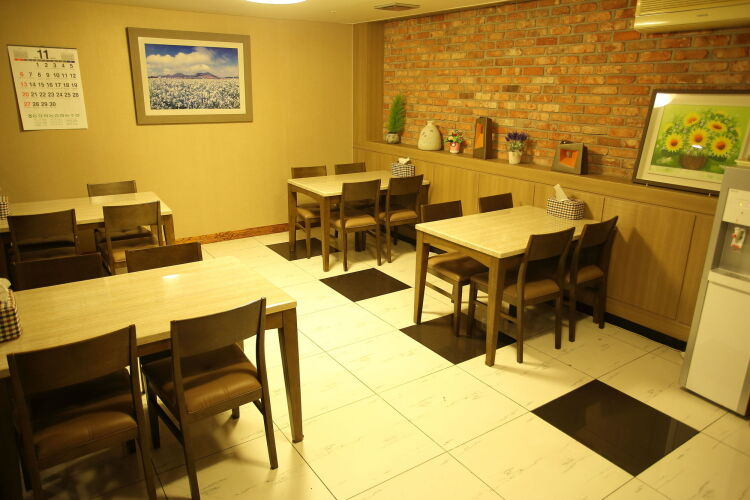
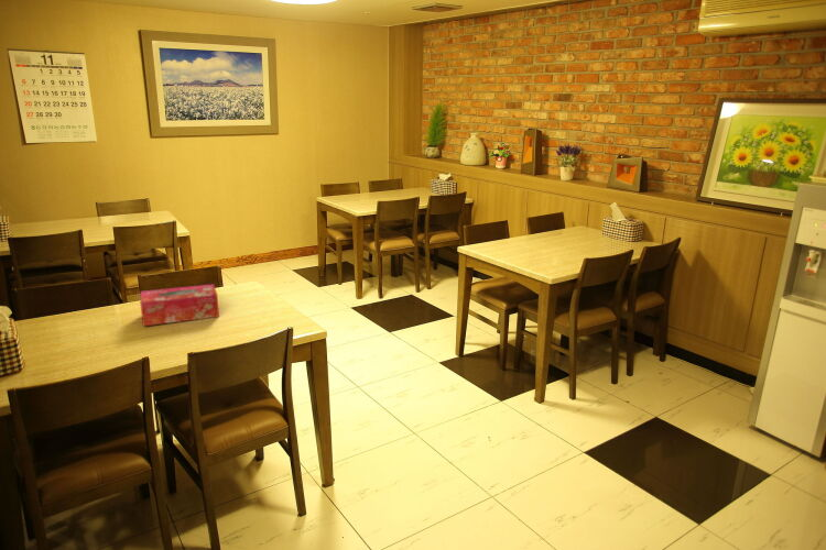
+ tissue box [139,283,220,327]
